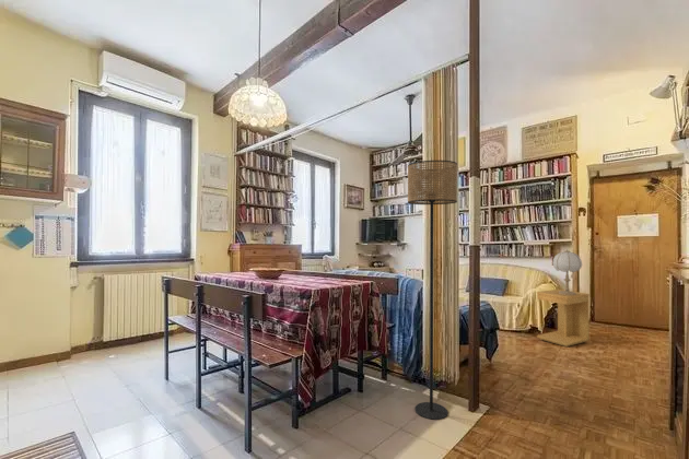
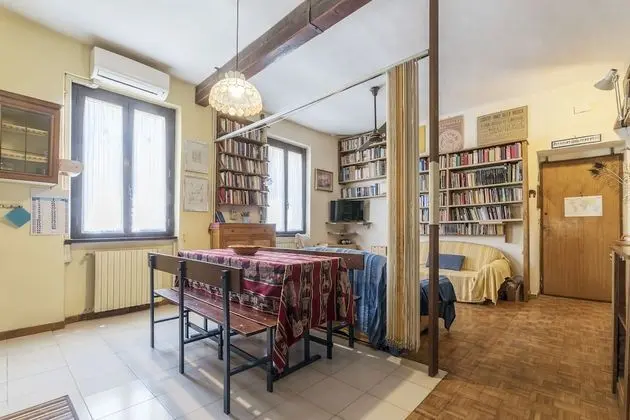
- side table [536,289,591,348]
- floor lamp [407,160,458,421]
- table lamp [551,248,583,295]
